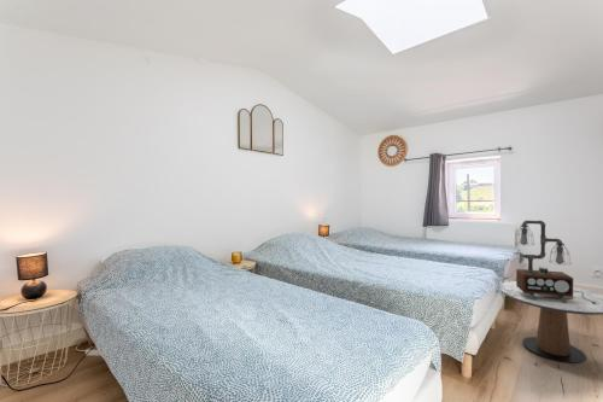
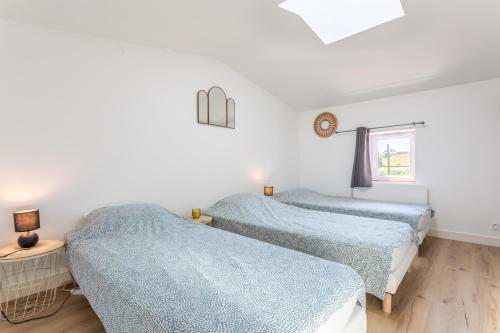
- table lamp [514,219,595,303]
- side table [499,280,603,365]
